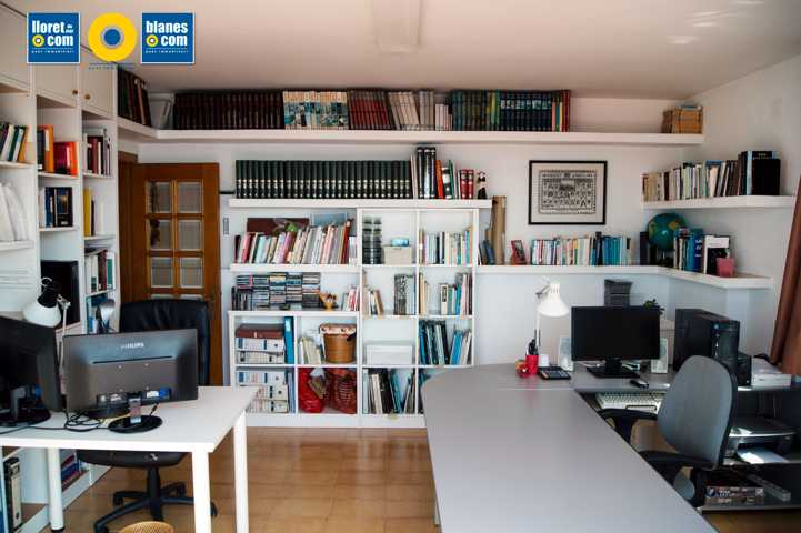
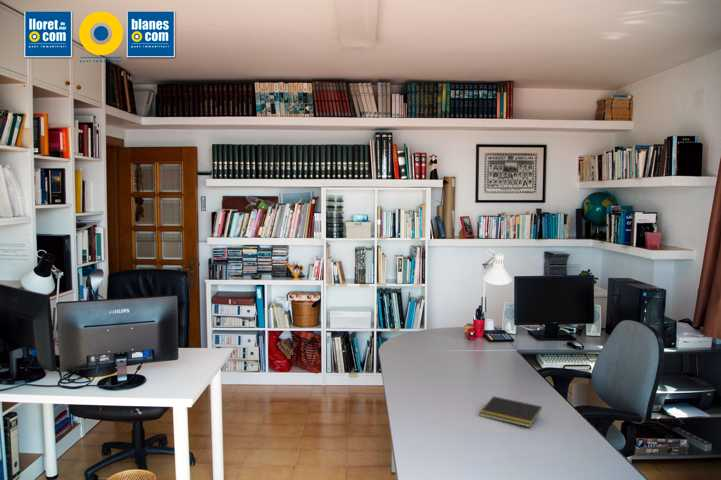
+ notepad [479,395,543,428]
